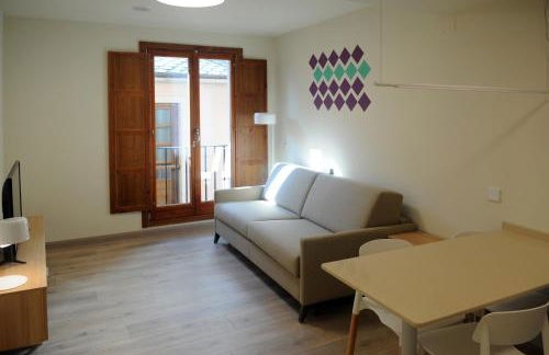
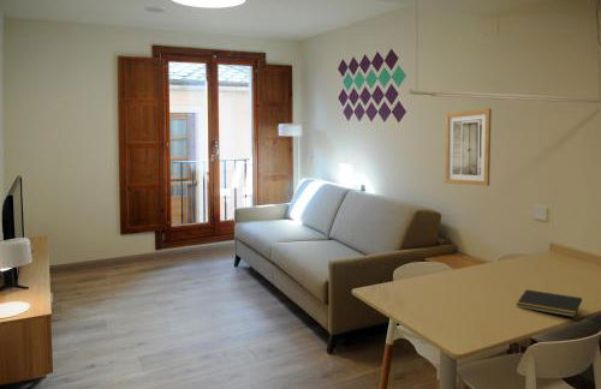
+ wall art [444,108,493,187]
+ notepad [514,288,583,318]
